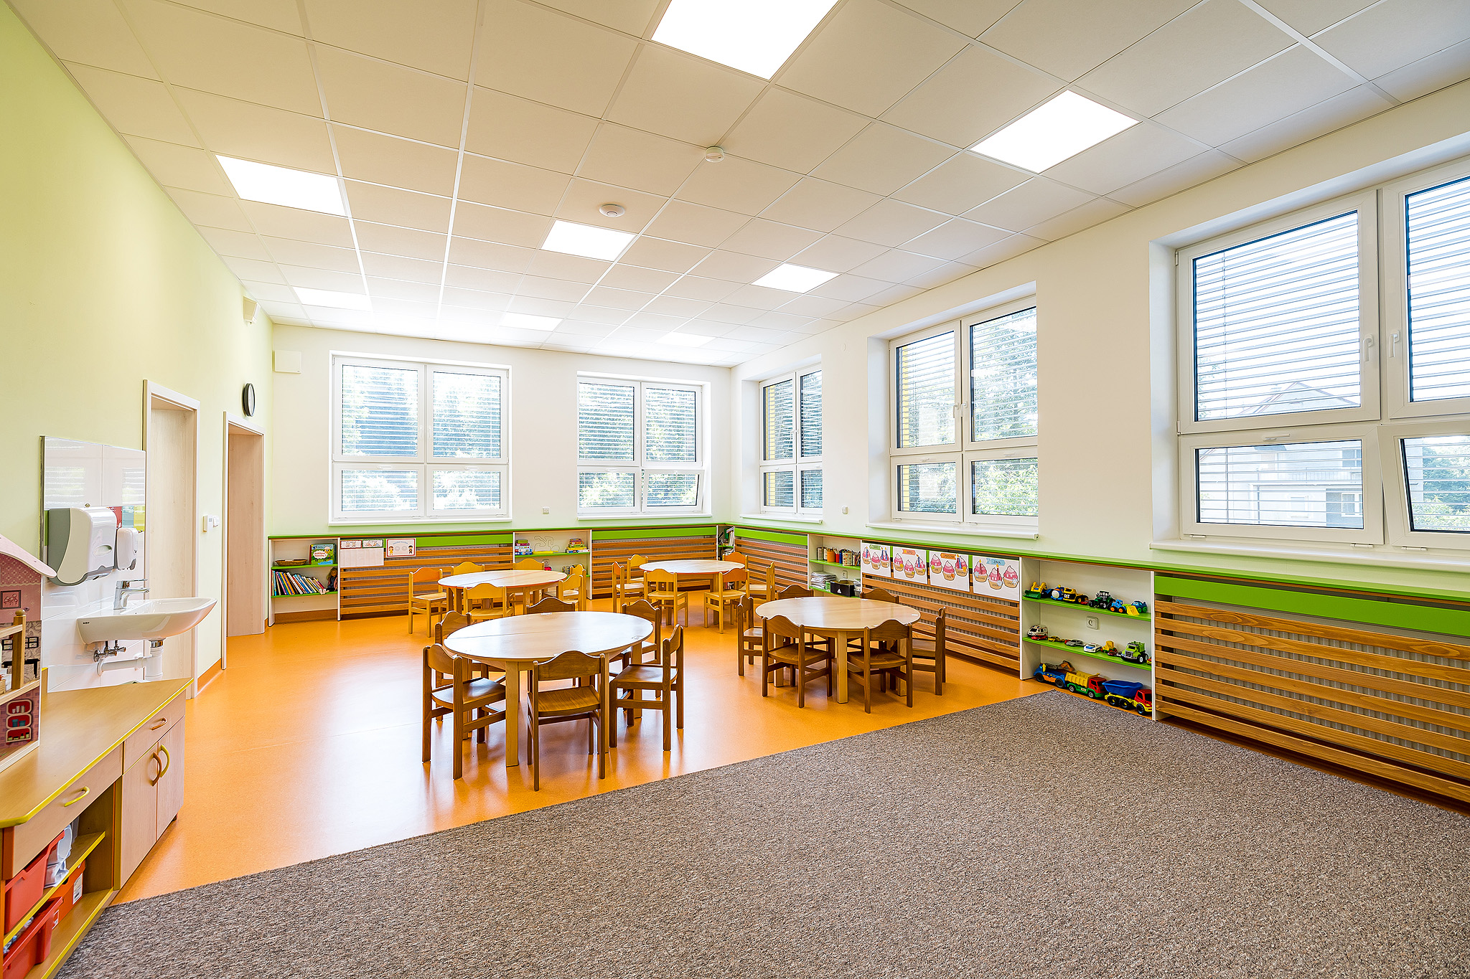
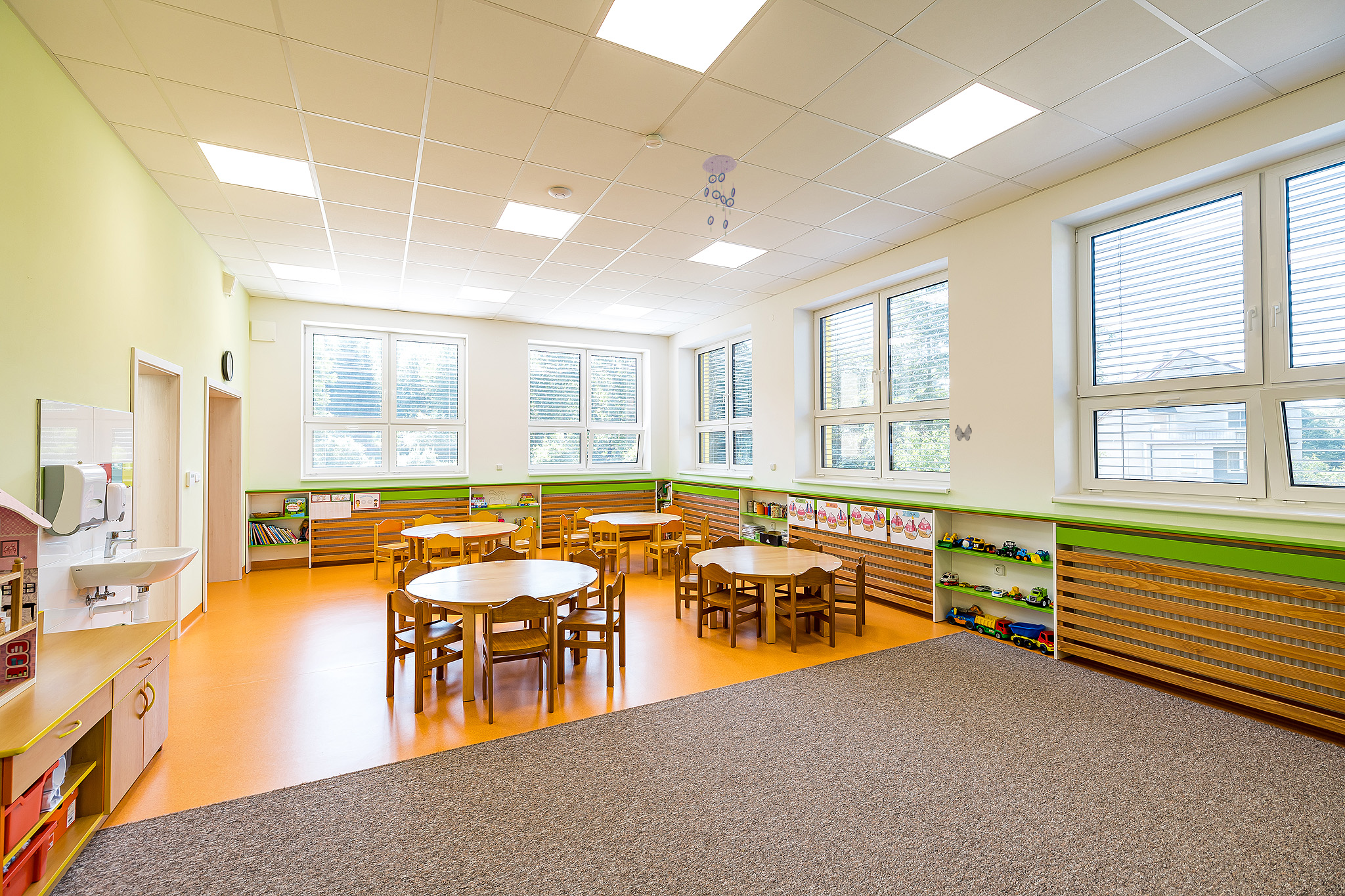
+ decorative butterfly [955,423,973,442]
+ ceiling mobile [702,154,738,237]
